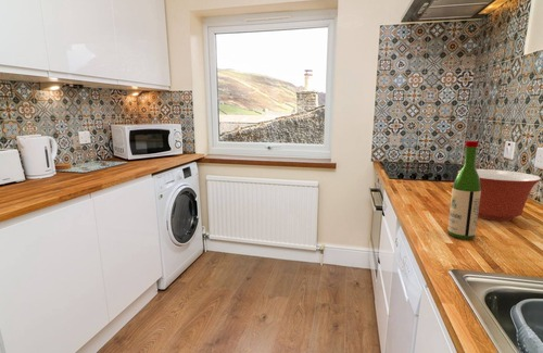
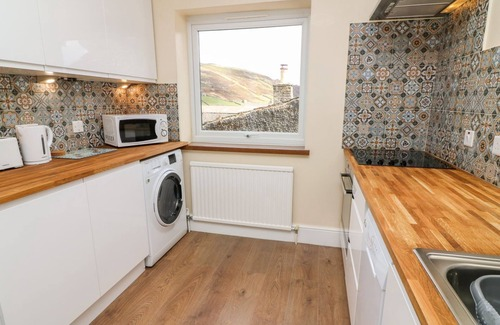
- wine bottle [447,140,481,240]
- mixing bowl [456,168,543,222]
